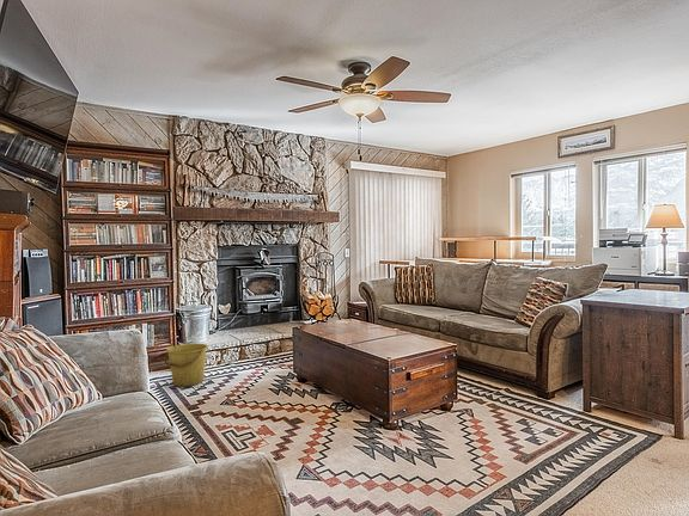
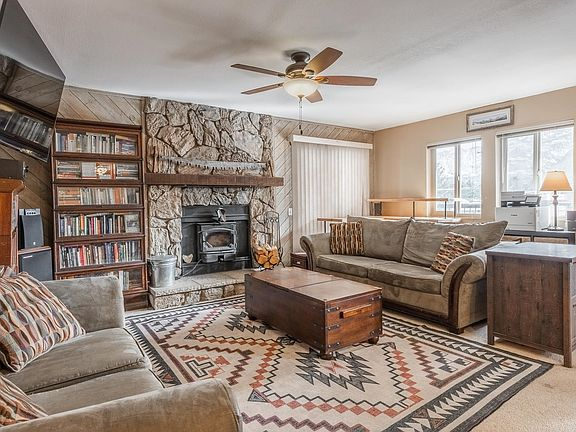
- bucket [164,342,209,388]
